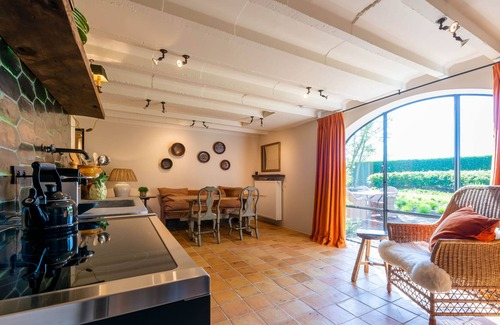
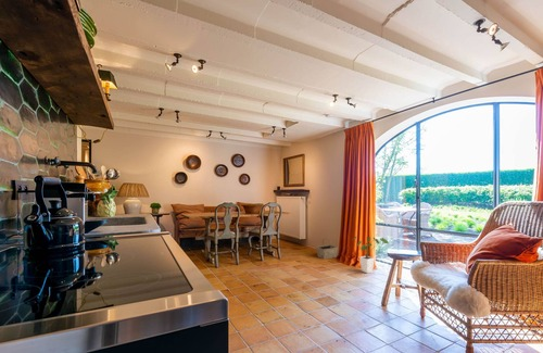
+ house plant [353,236,390,275]
+ basket [315,238,339,261]
